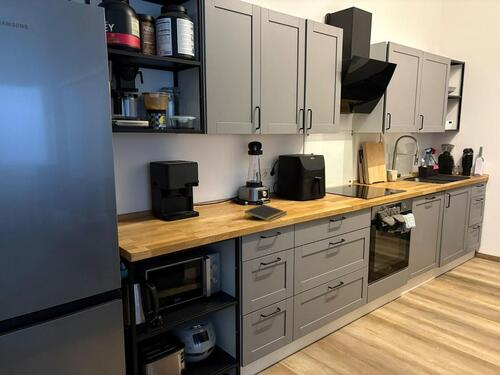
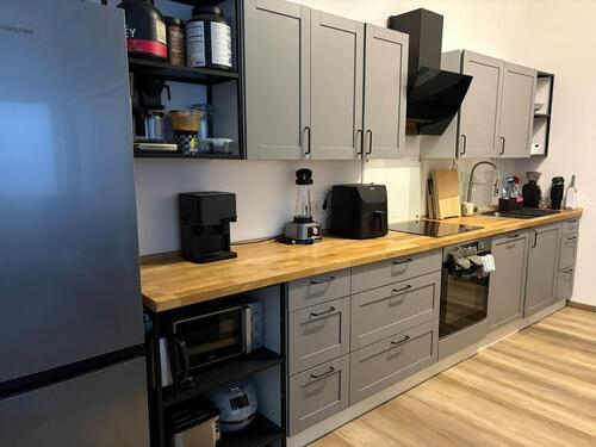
- notepad [243,203,288,223]
